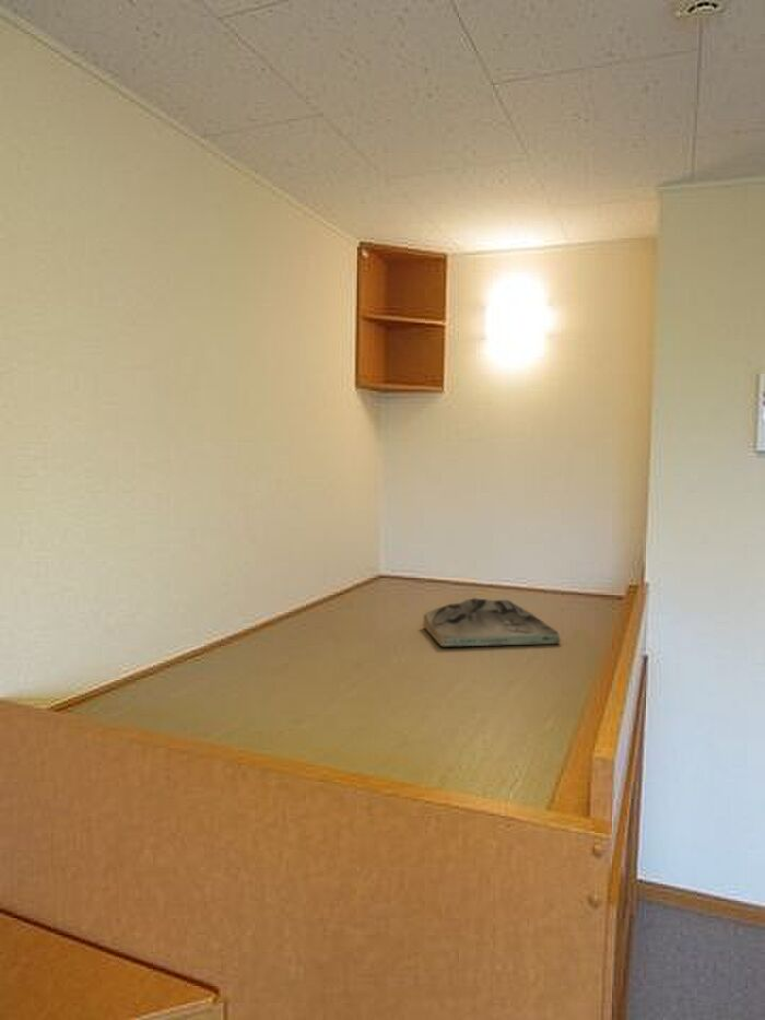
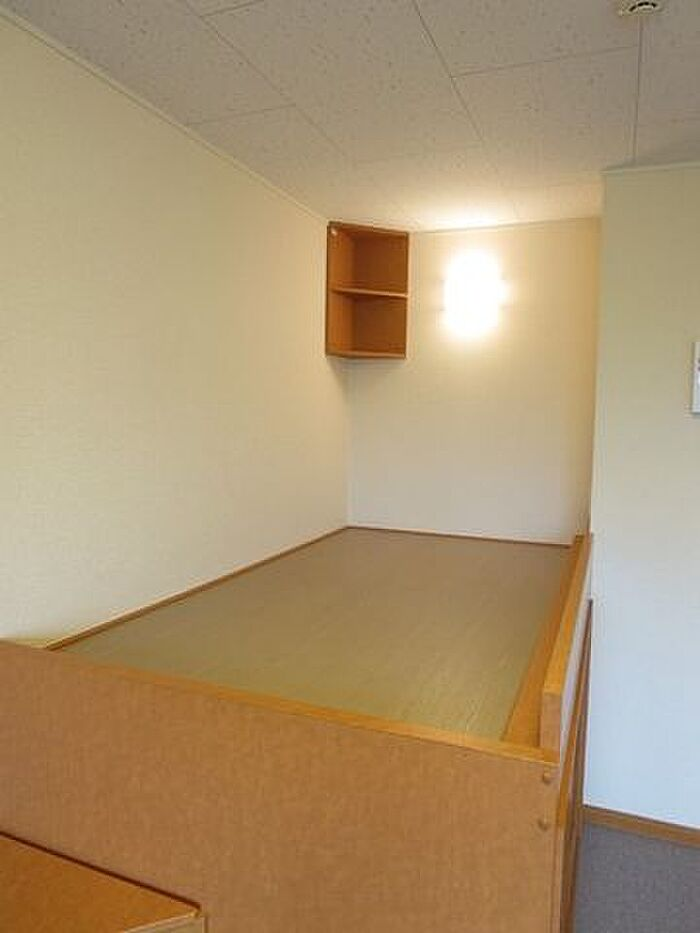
- book [422,597,562,647]
